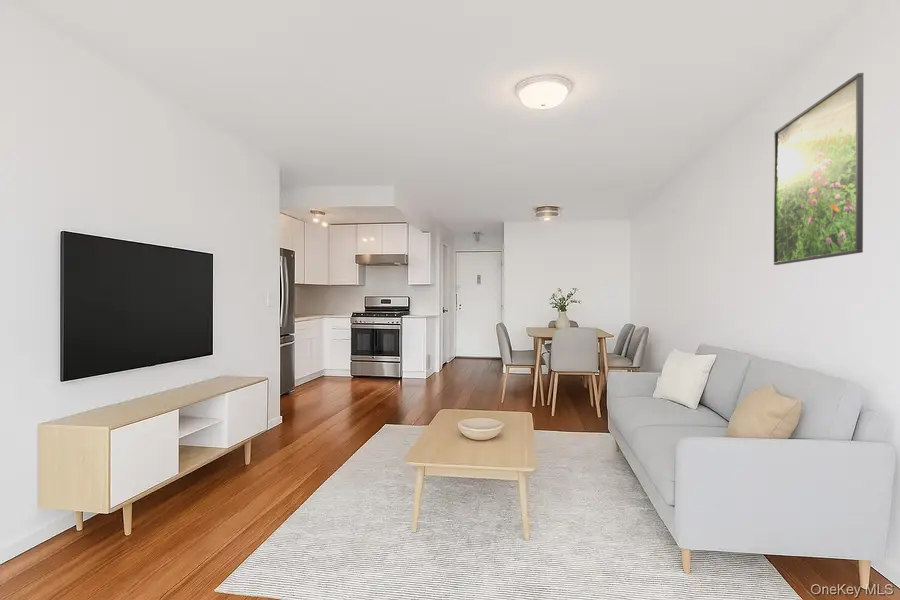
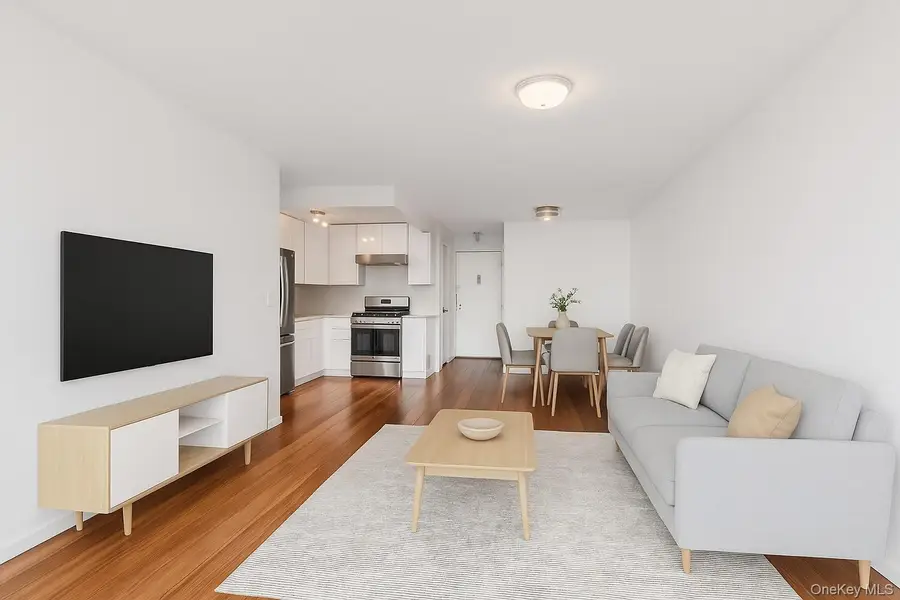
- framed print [773,72,865,266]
